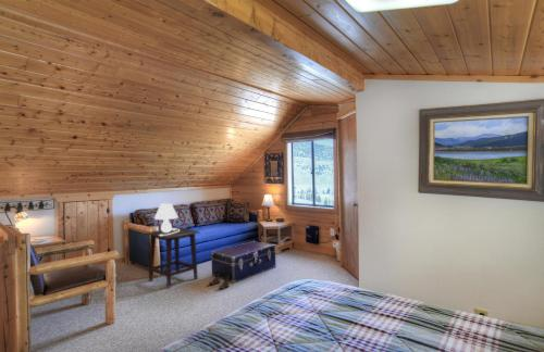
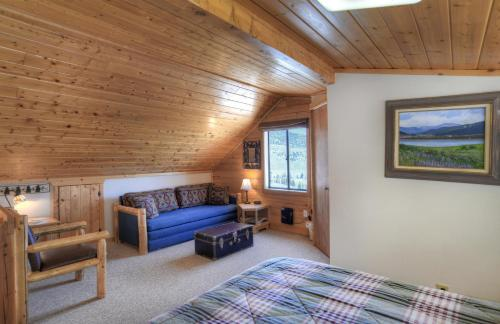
- side table [144,226,201,289]
- boots [208,271,231,290]
- table lamp [153,202,180,236]
